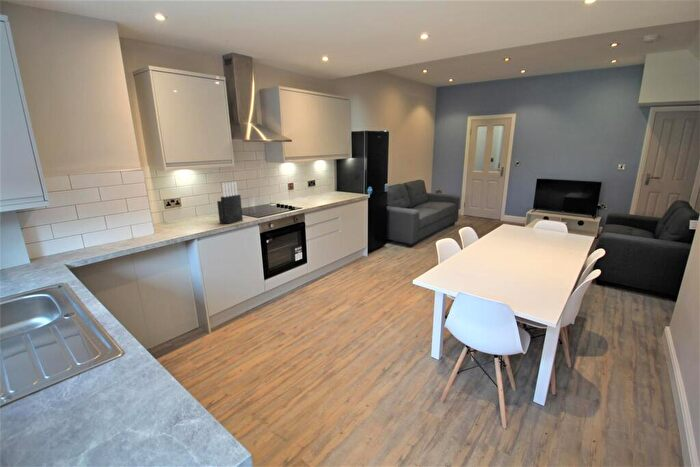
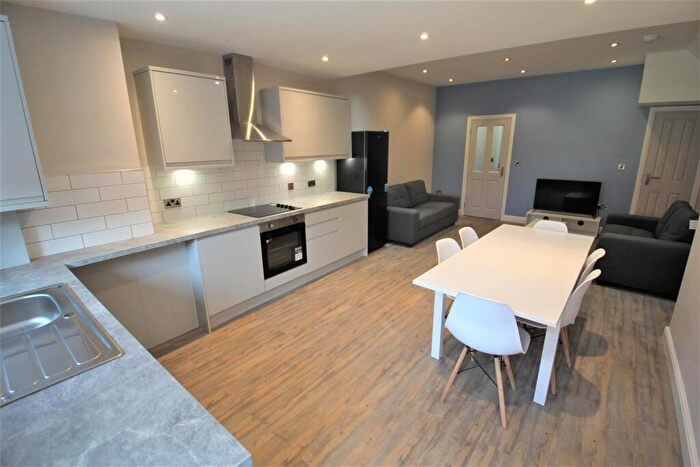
- knife block [216,181,244,224]
